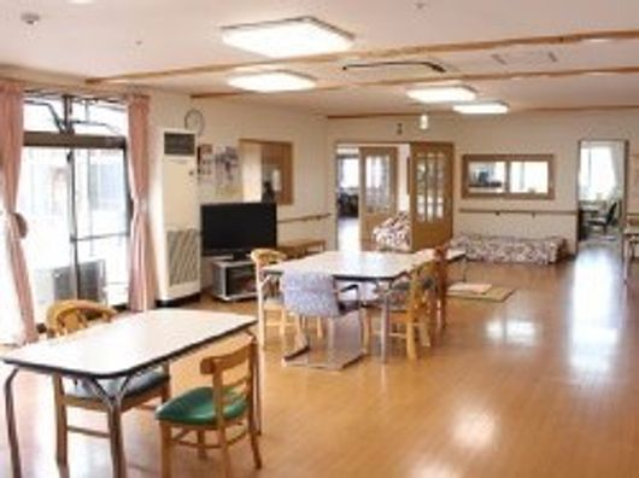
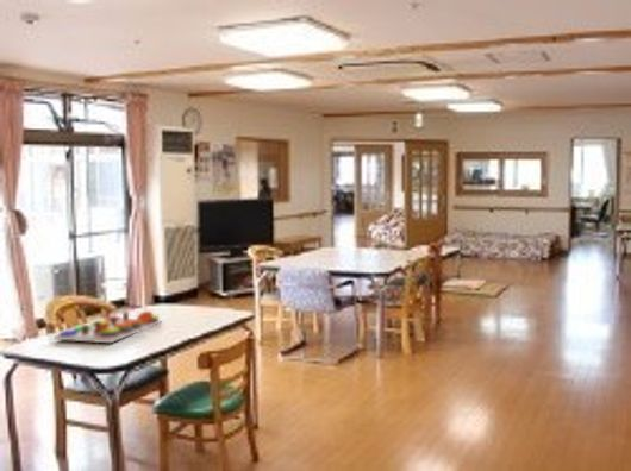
+ board game [52,310,163,344]
